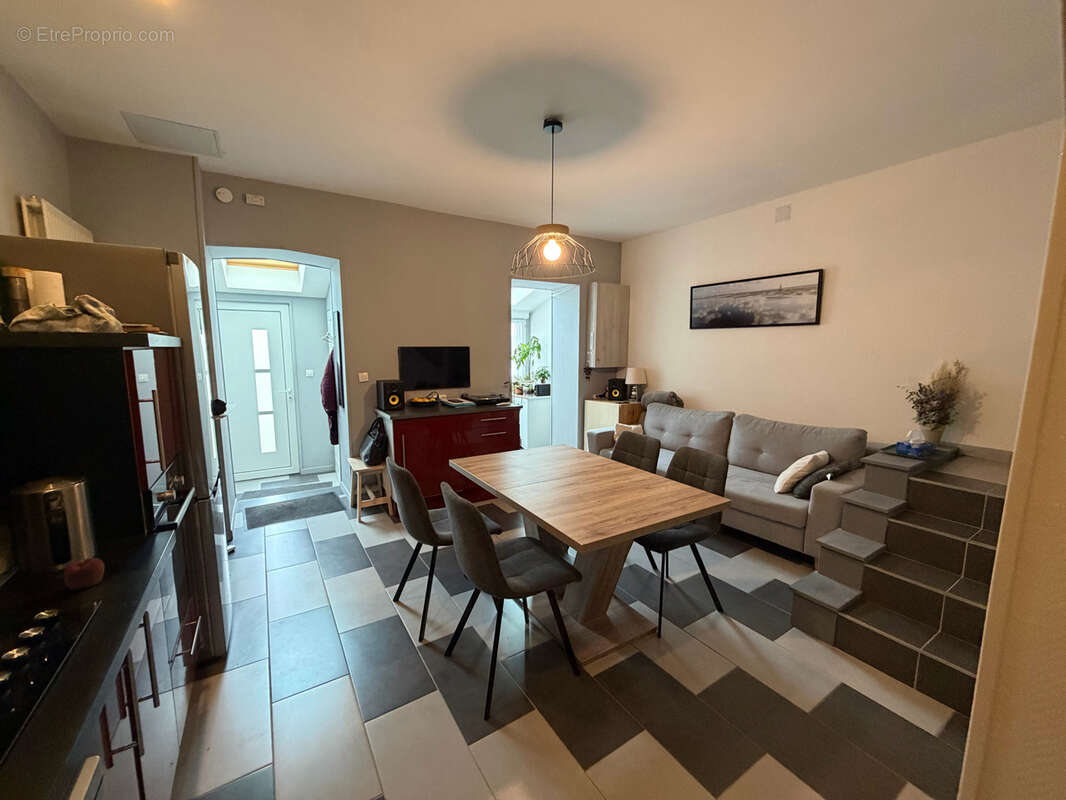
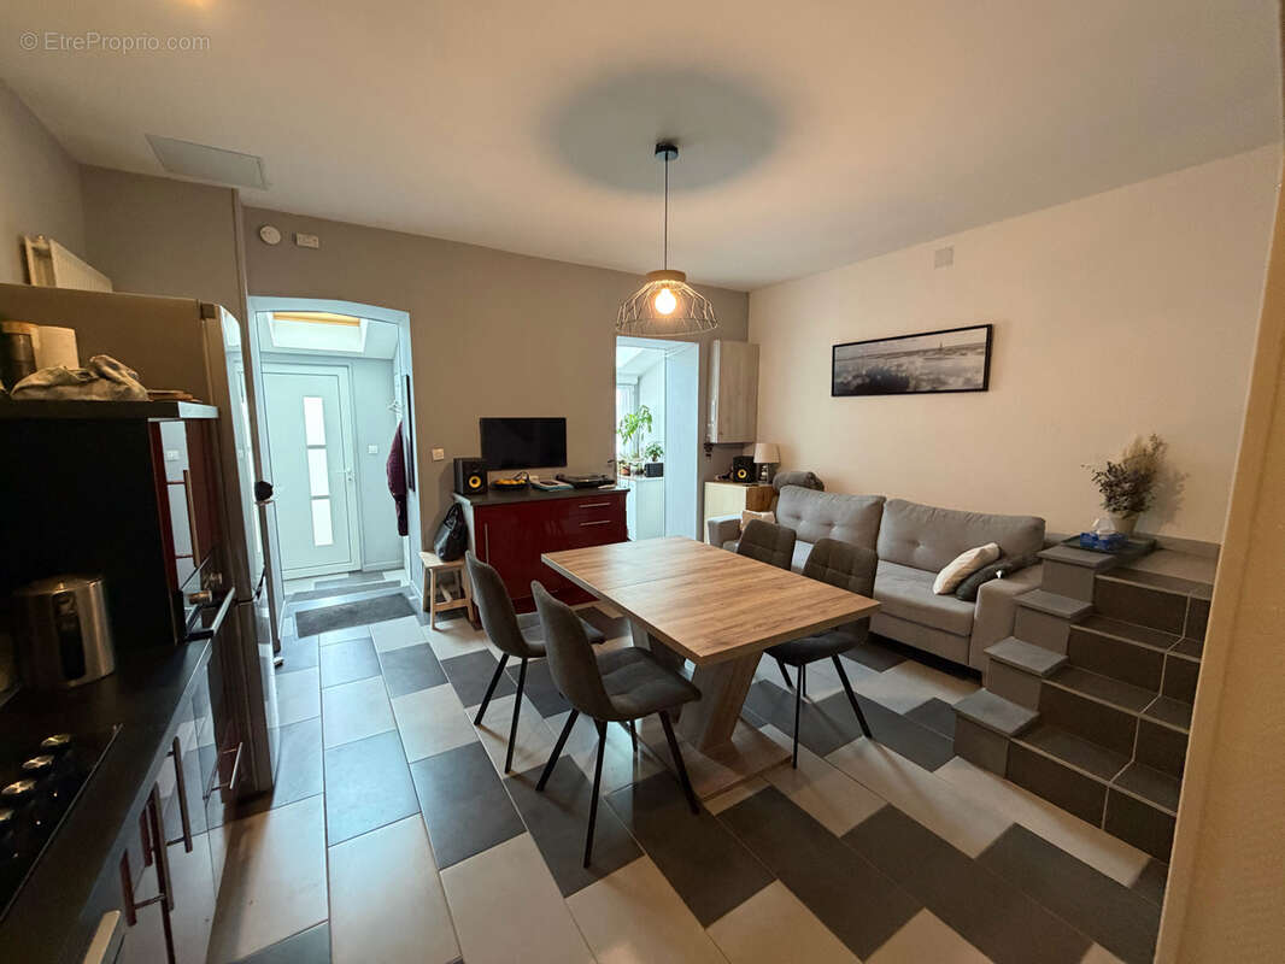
- apple [63,557,105,591]
